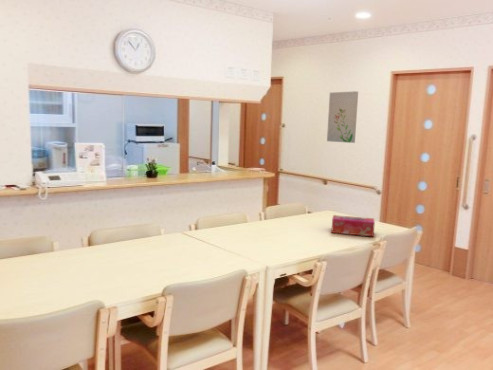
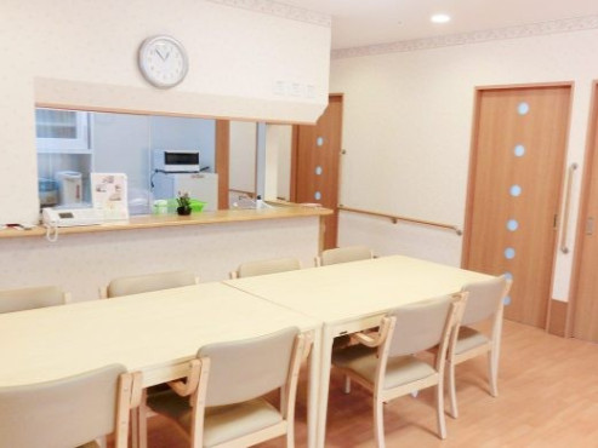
- tissue box [330,214,376,238]
- wall art [326,90,359,144]
